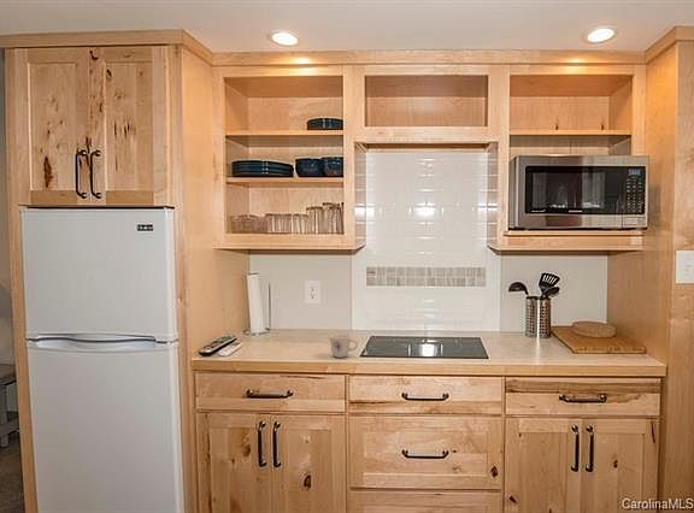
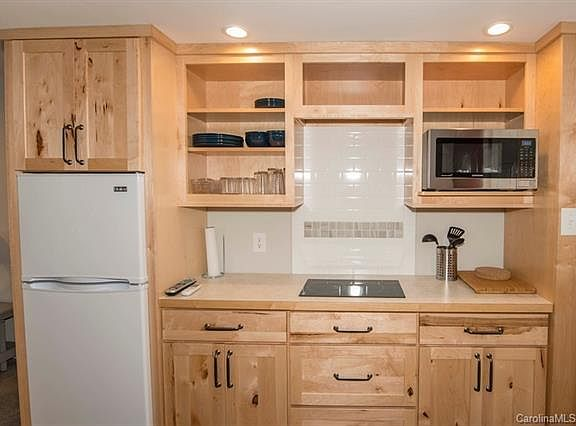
- mug [329,332,359,359]
